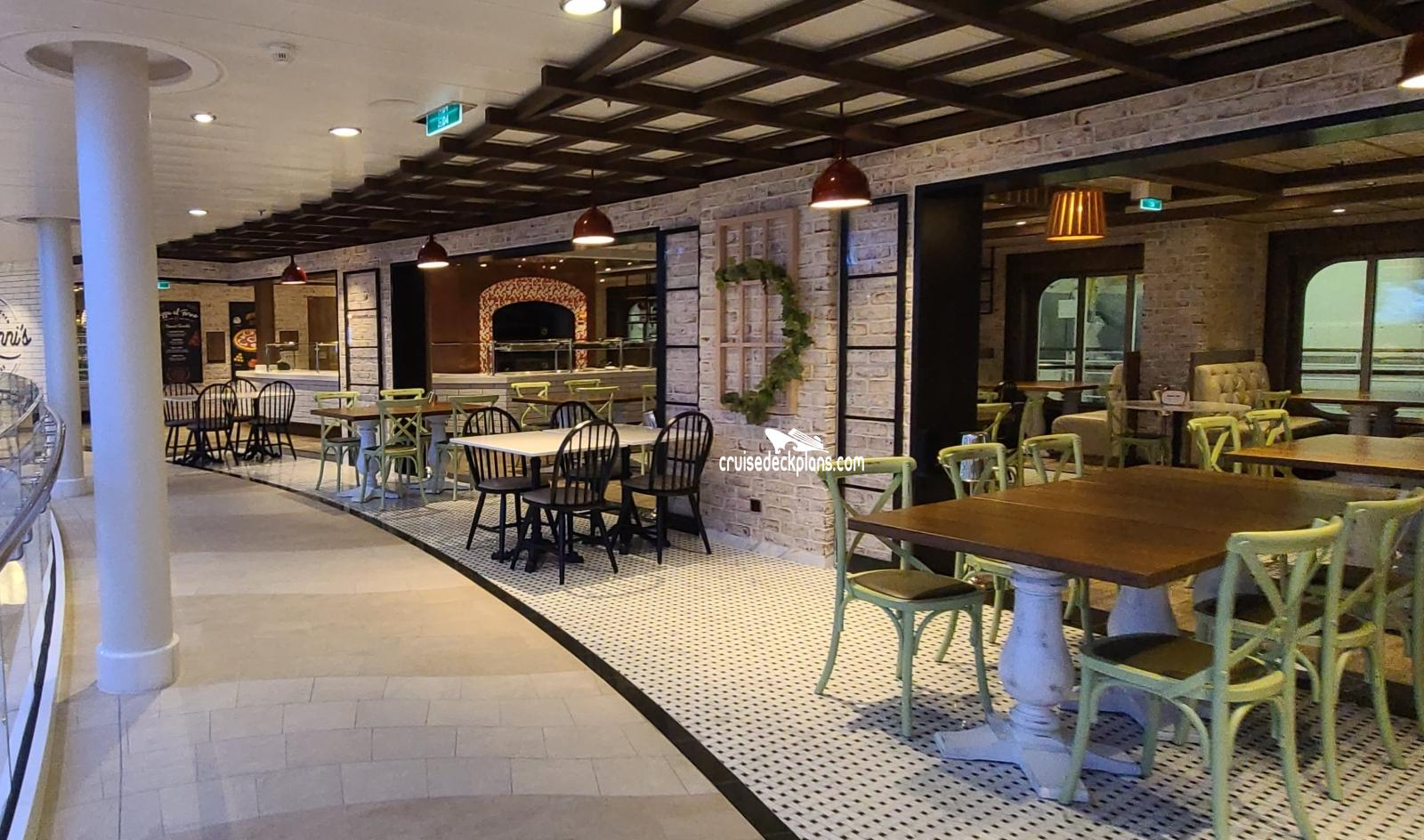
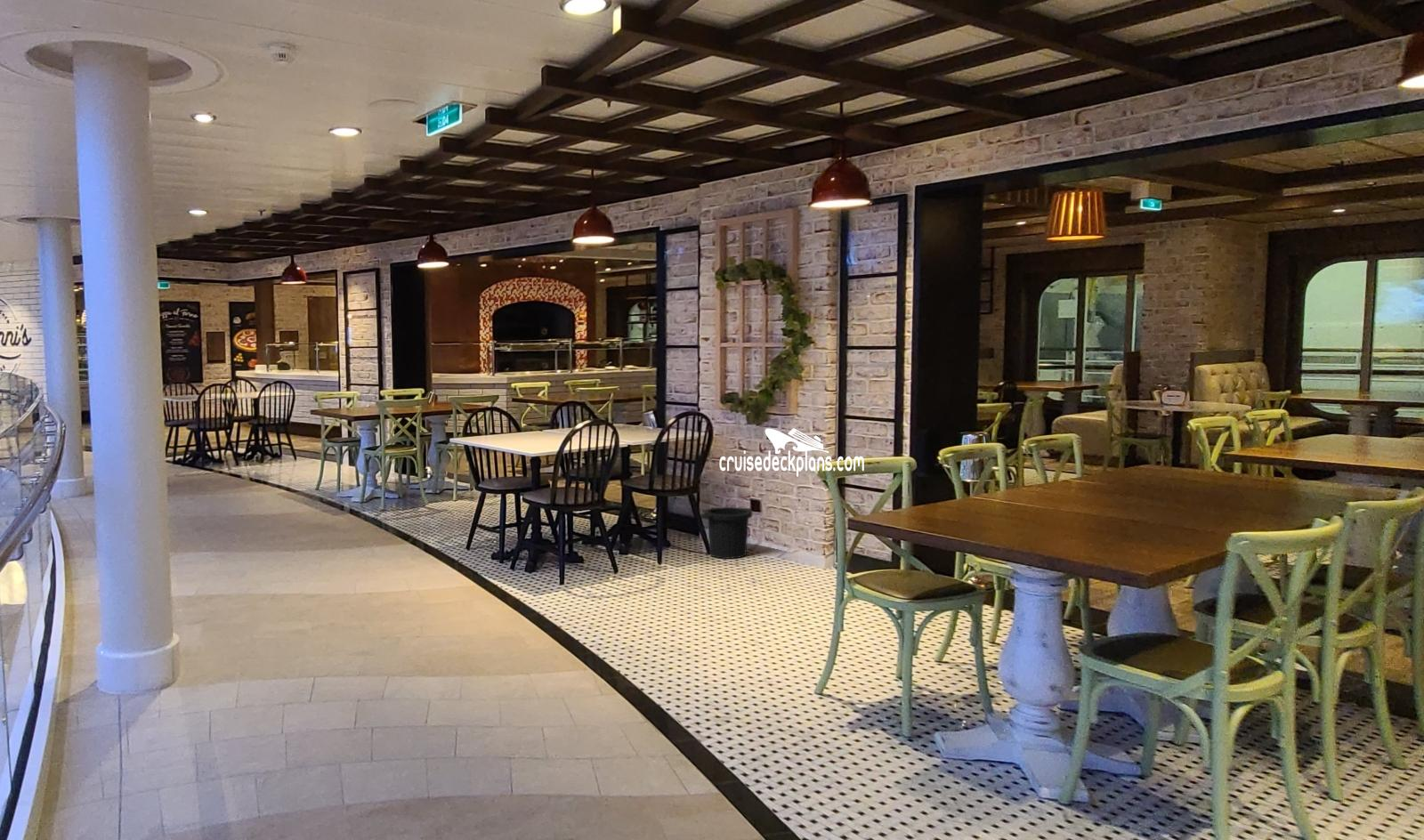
+ trash can [700,506,754,560]
